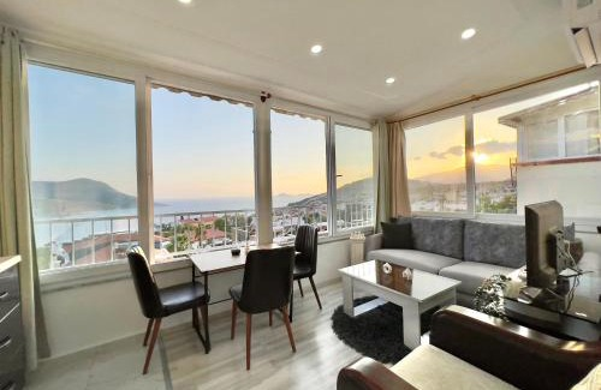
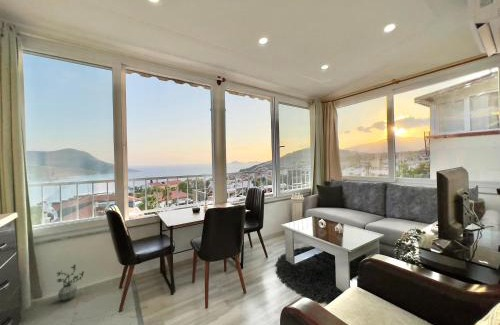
+ potted plant [56,263,85,302]
